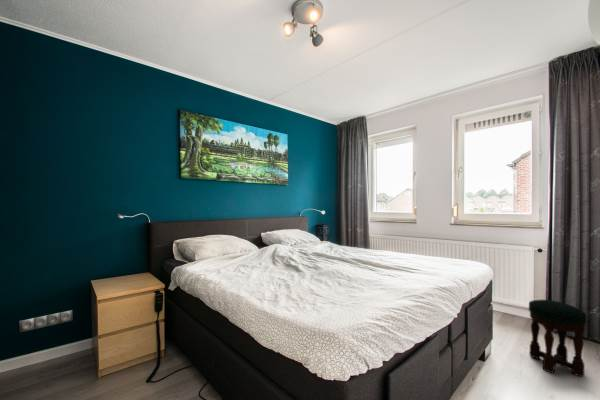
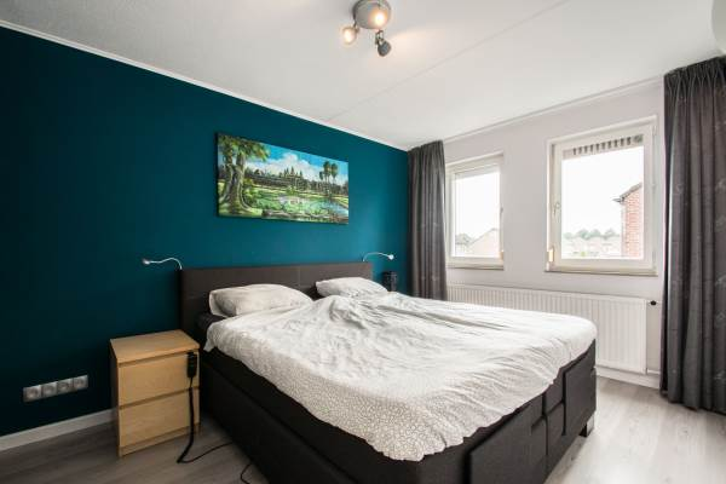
- stool [528,299,587,378]
